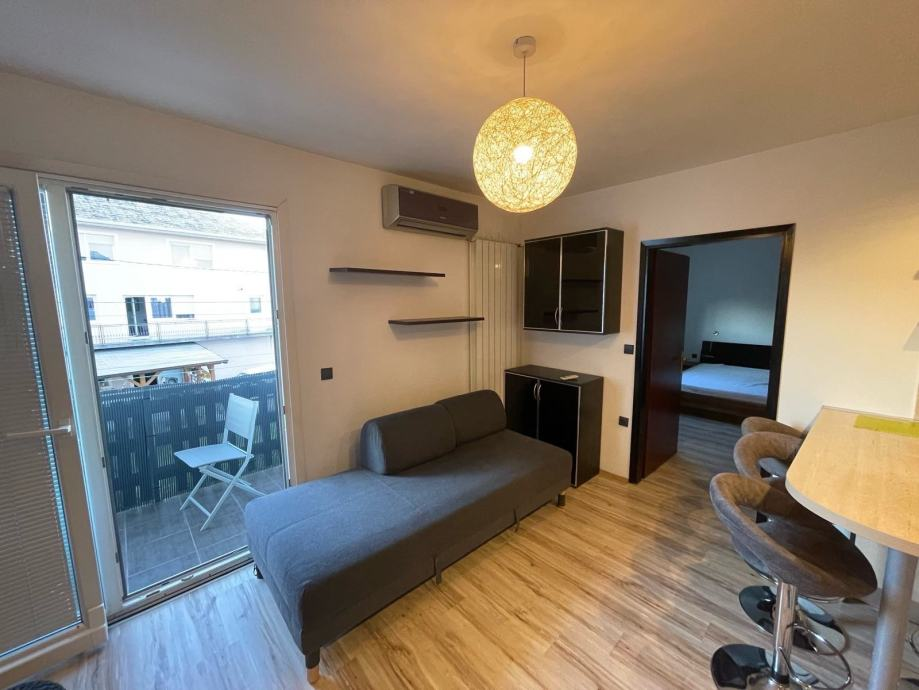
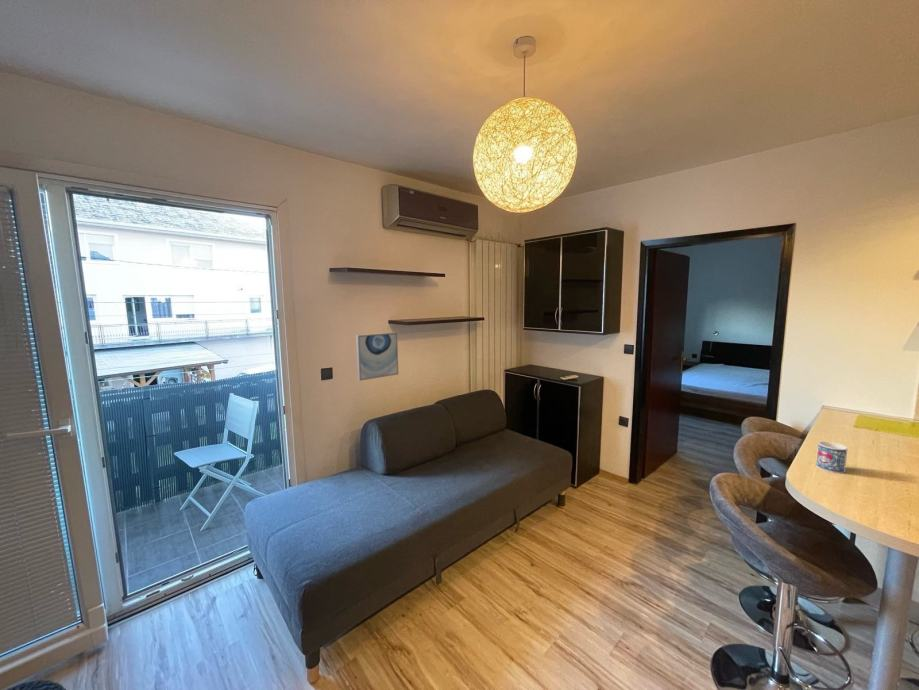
+ wall art [355,332,399,382]
+ mug [815,440,849,474]
